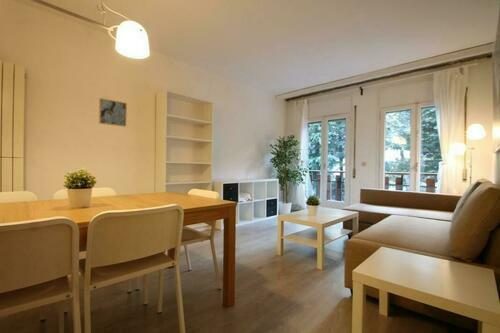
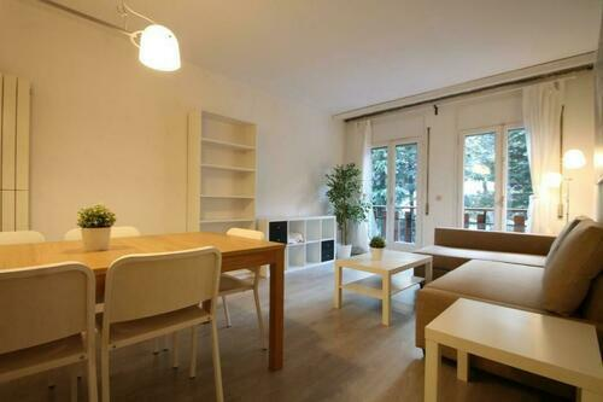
- wall art [98,97,128,128]
